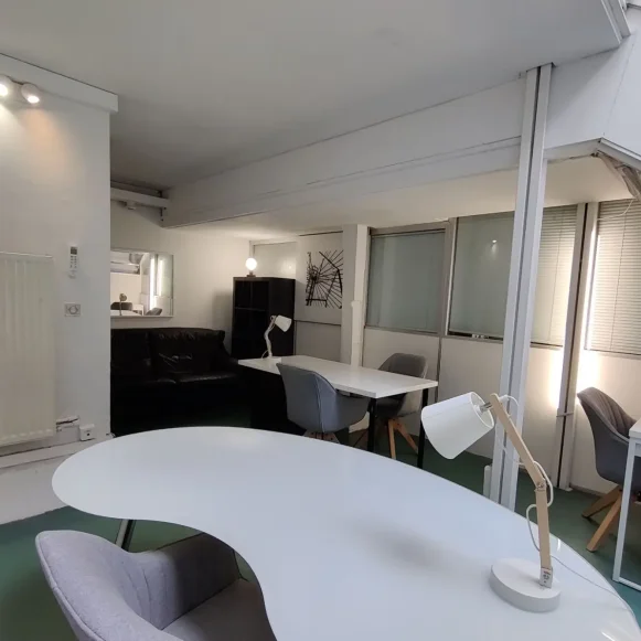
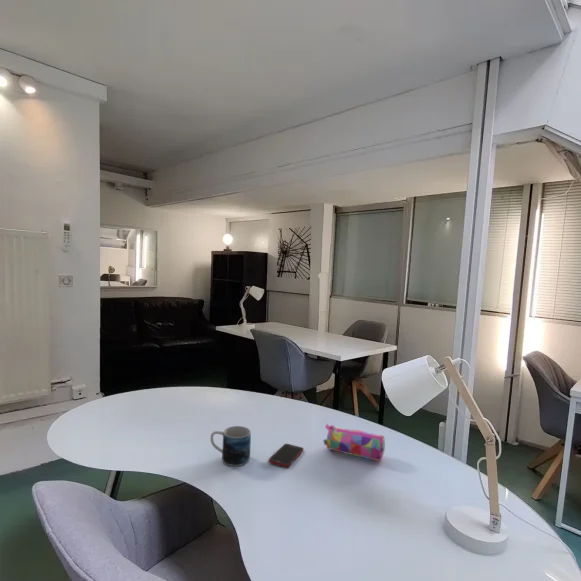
+ cell phone [267,443,305,468]
+ mug [210,425,252,467]
+ pencil case [323,423,386,462]
